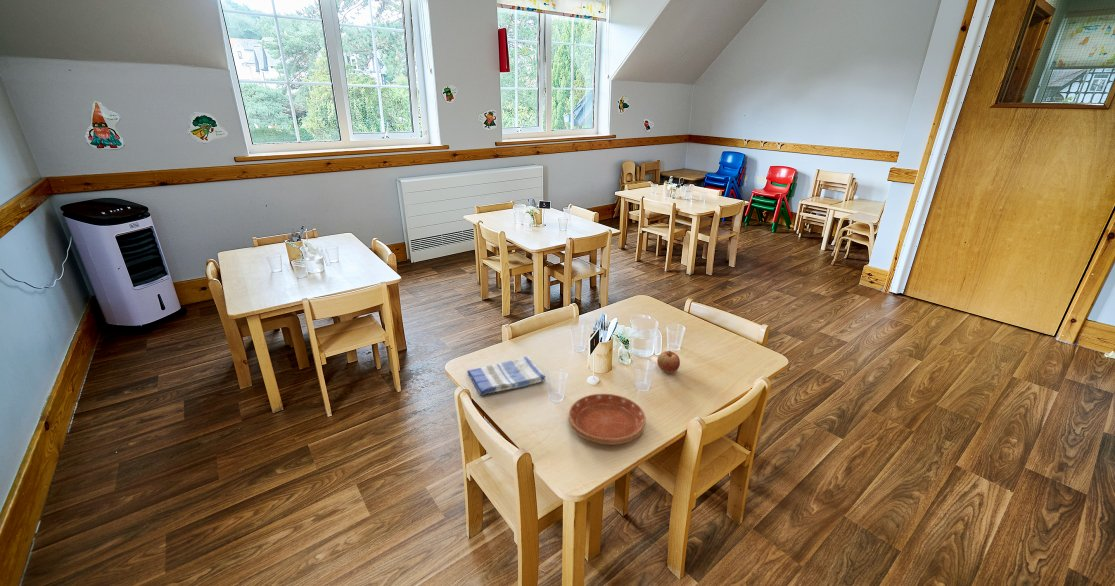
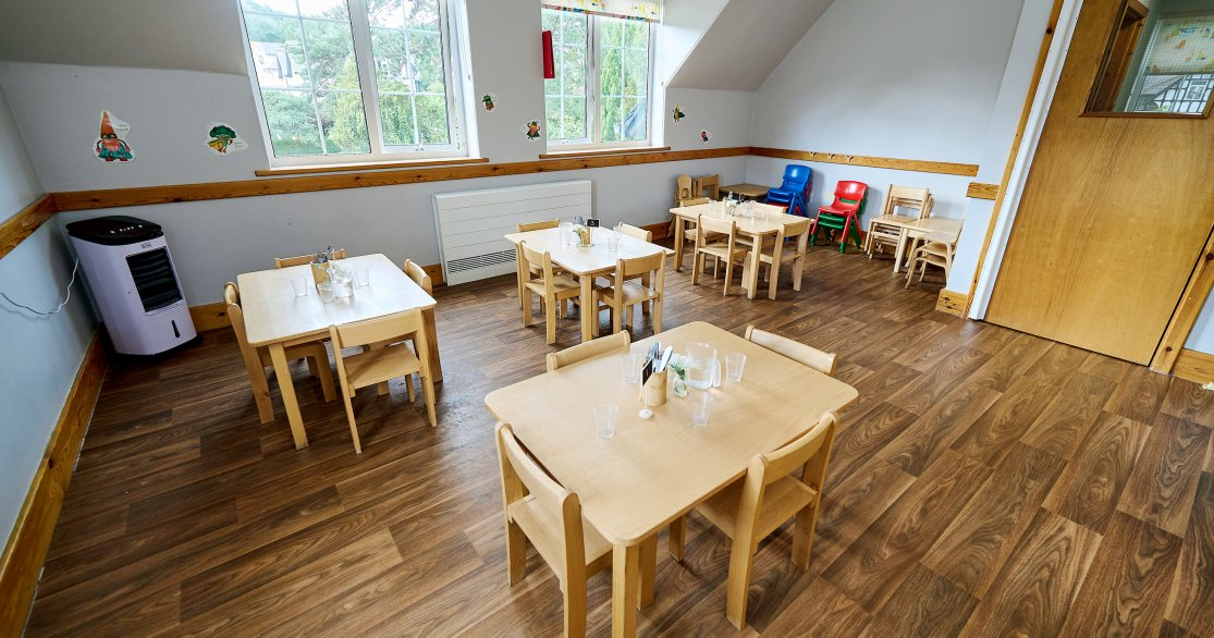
- apple [656,350,681,374]
- dish towel [466,355,547,397]
- saucer [568,393,647,446]
